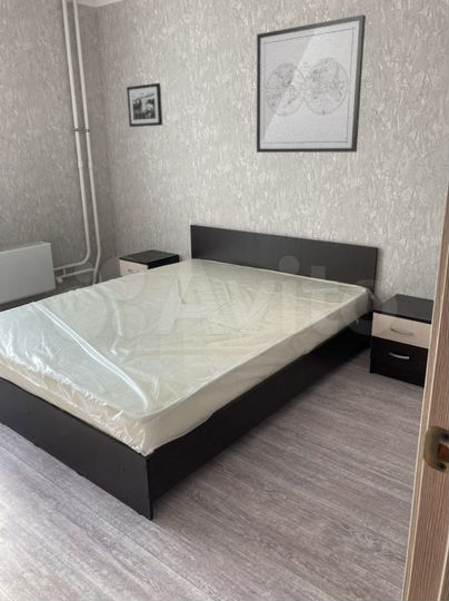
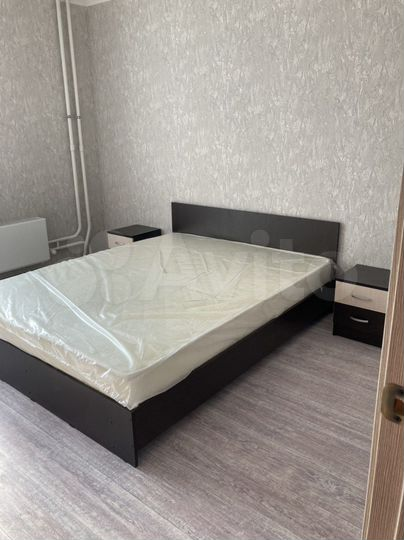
- picture frame [126,82,163,128]
- wall art [256,13,367,154]
